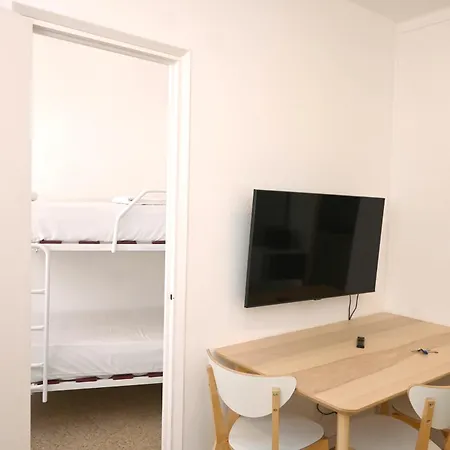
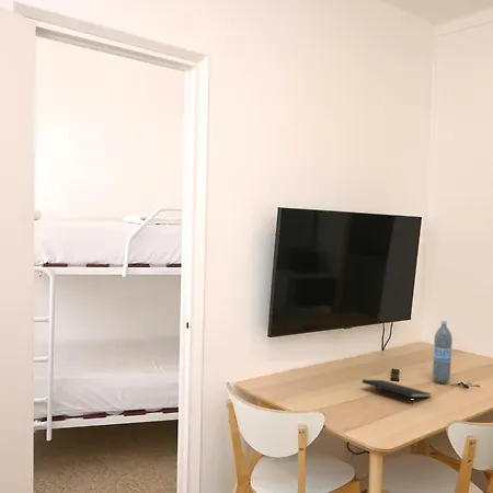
+ notepad [360,378,433,406]
+ water bottle [432,320,454,385]
